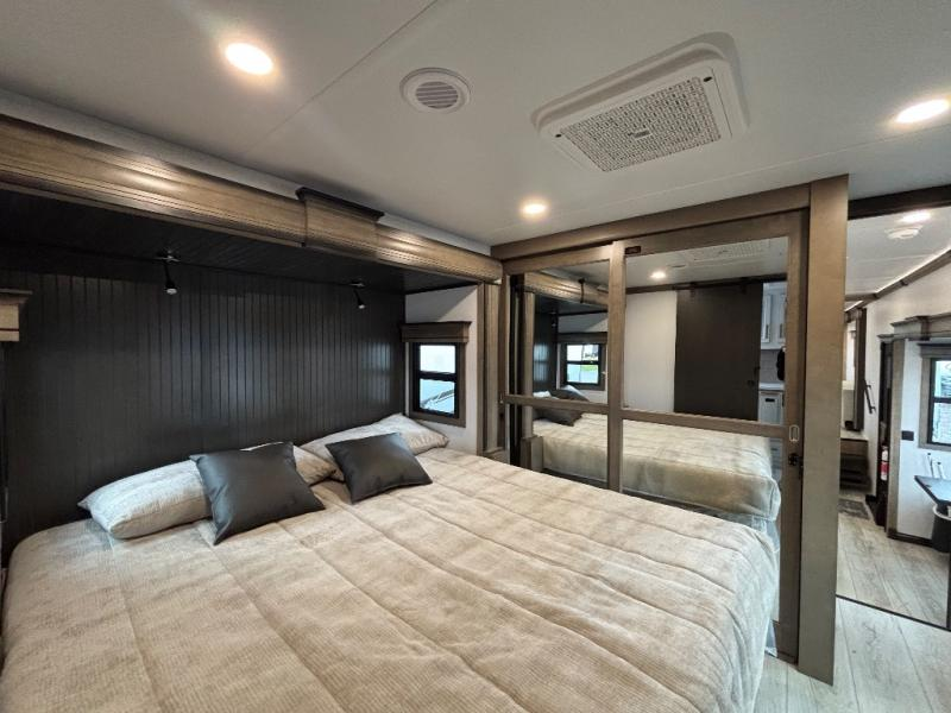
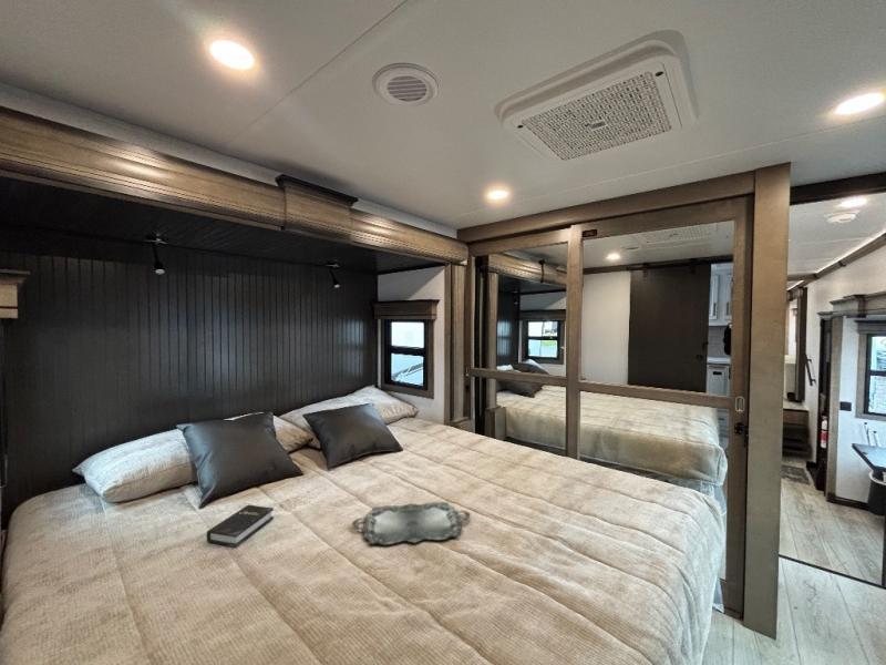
+ serving tray [351,501,471,546]
+ hardback book [206,503,275,549]
